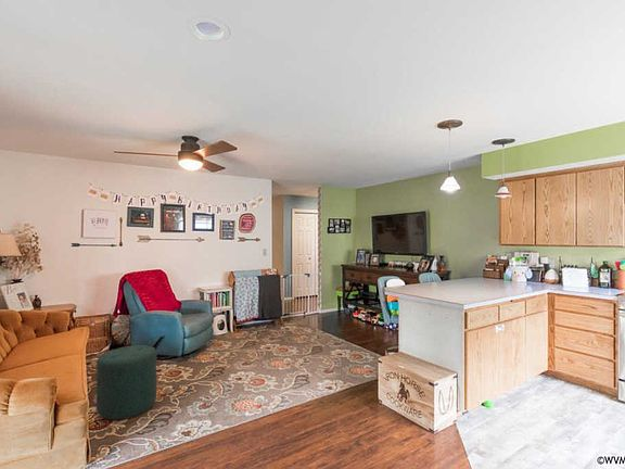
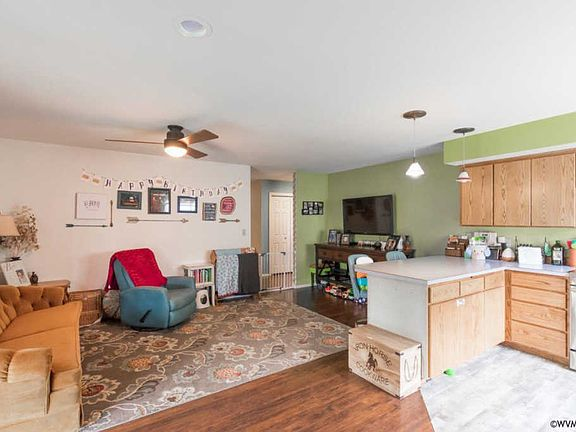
- ottoman [95,344,157,421]
